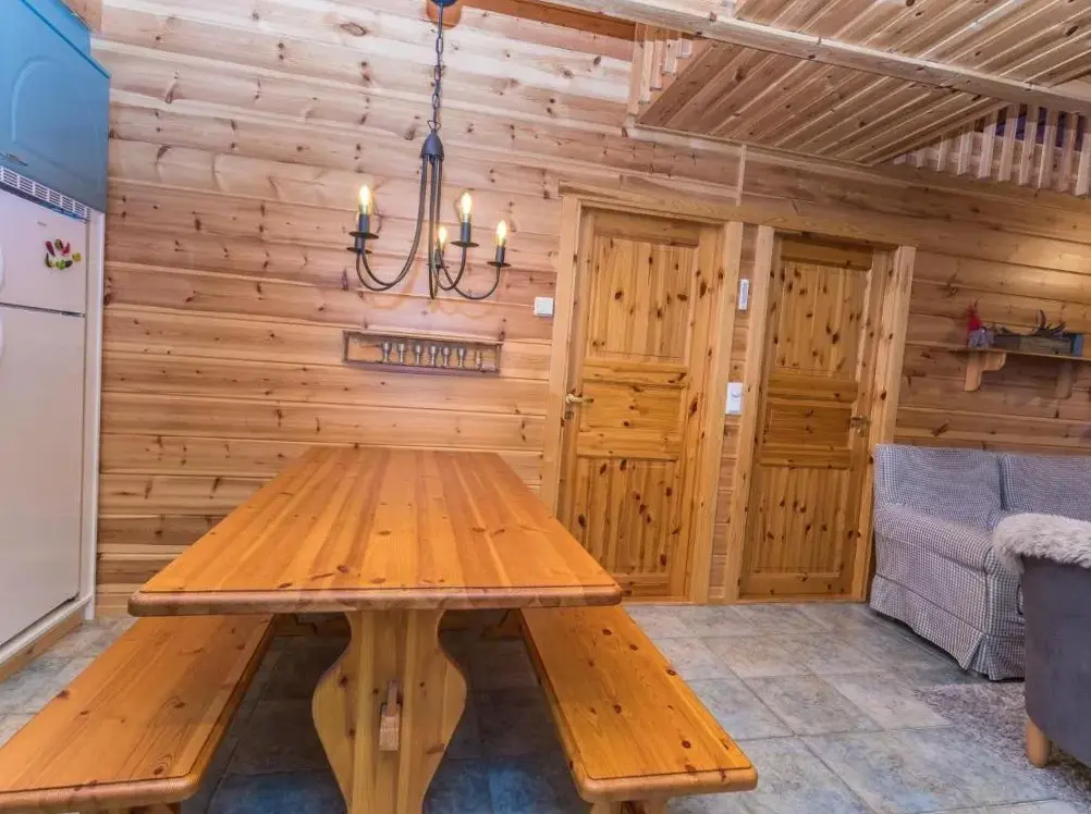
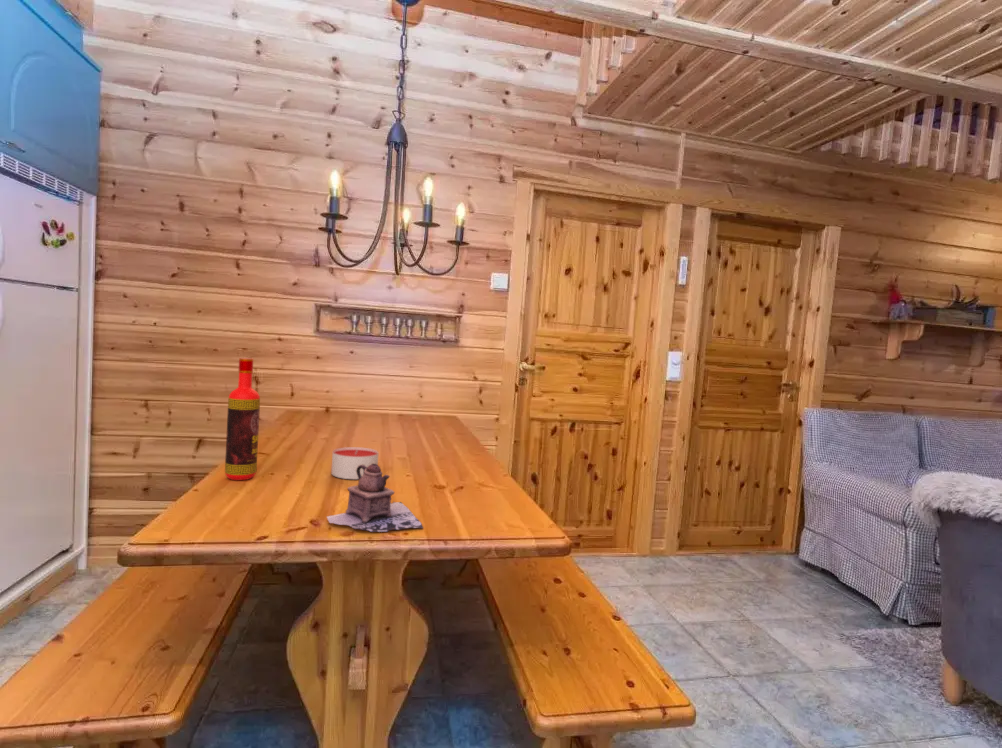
+ teapot [326,463,424,533]
+ bottle [224,357,261,481]
+ candle [330,446,380,480]
